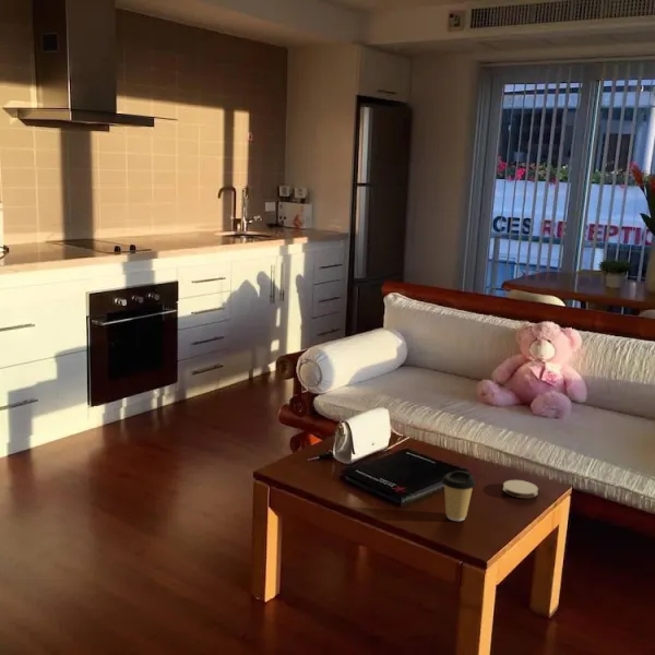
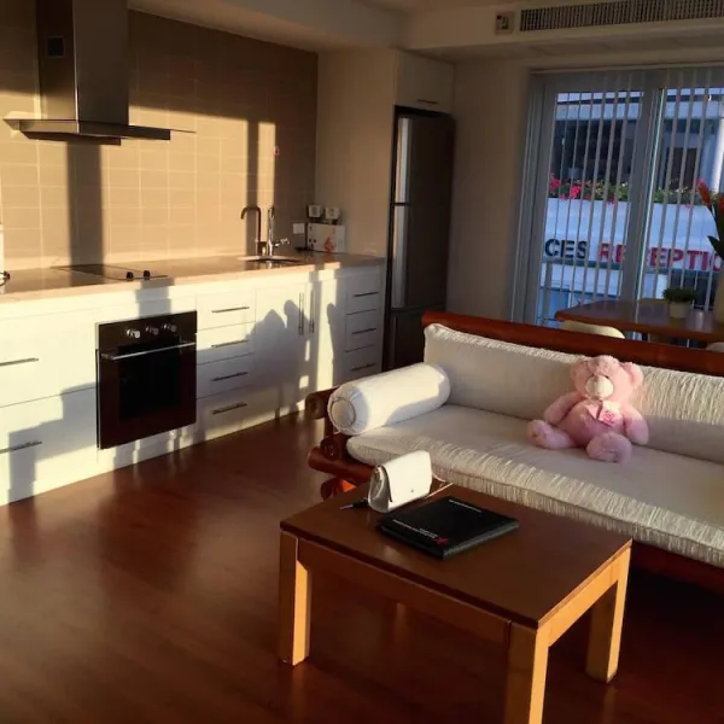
- coaster [502,479,539,499]
- coffee cup [441,469,477,522]
